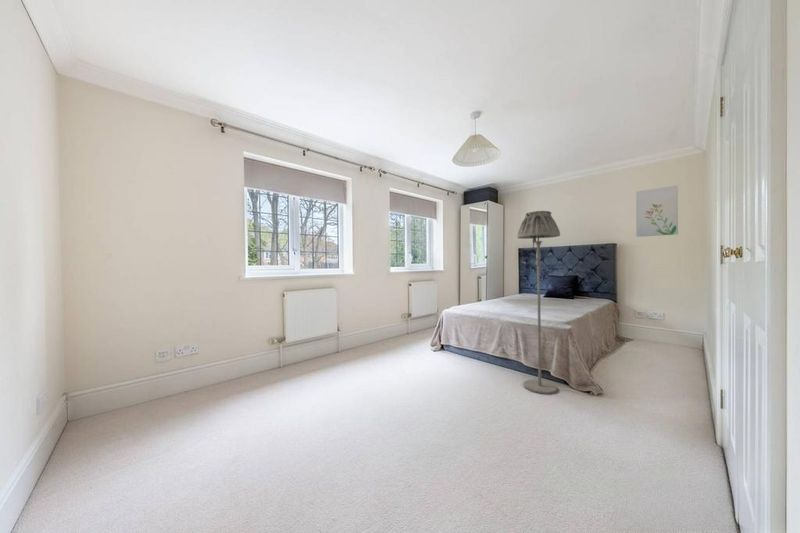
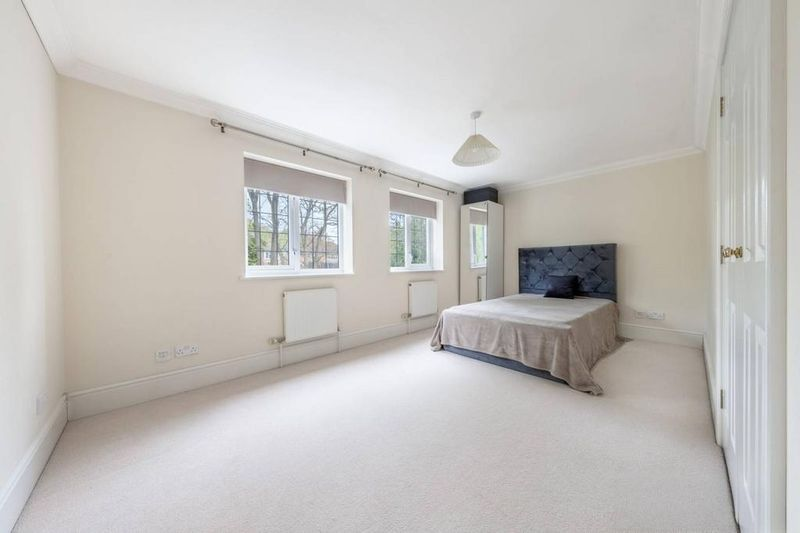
- floor lamp [516,210,561,395]
- wall art [635,184,679,238]
